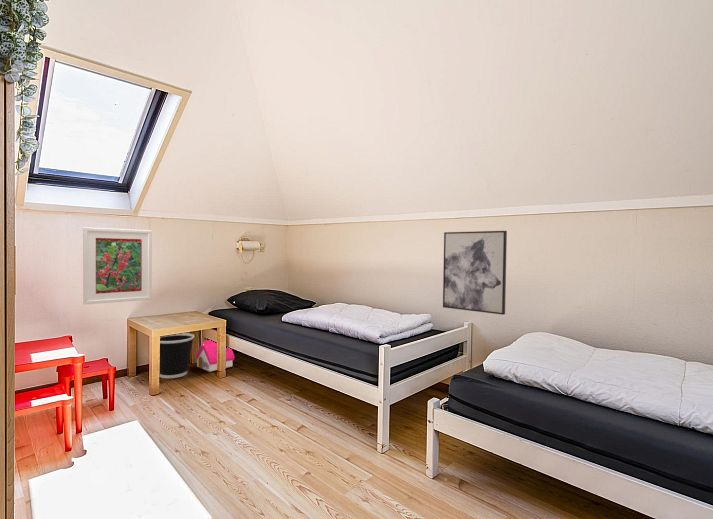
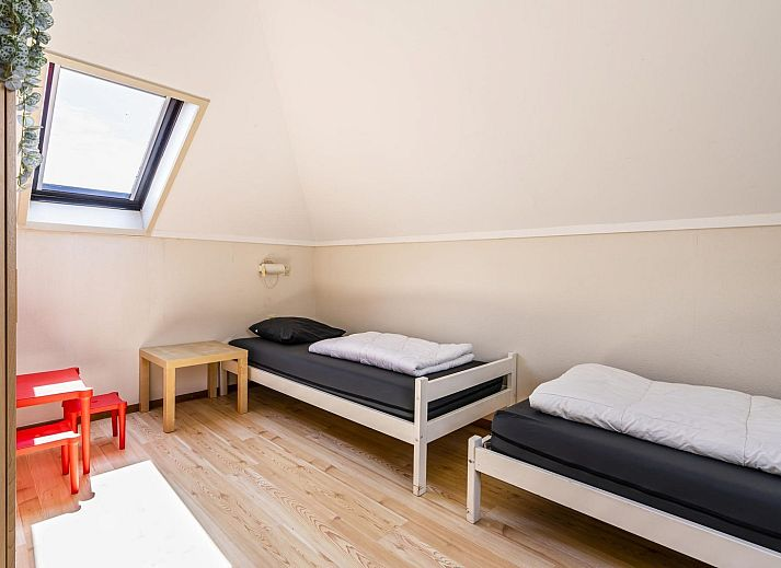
- wall art [442,230,508,316]
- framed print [82,226,153,306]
- toy house [195,339,235,373]
- wastebasket [159,332,195,379]
